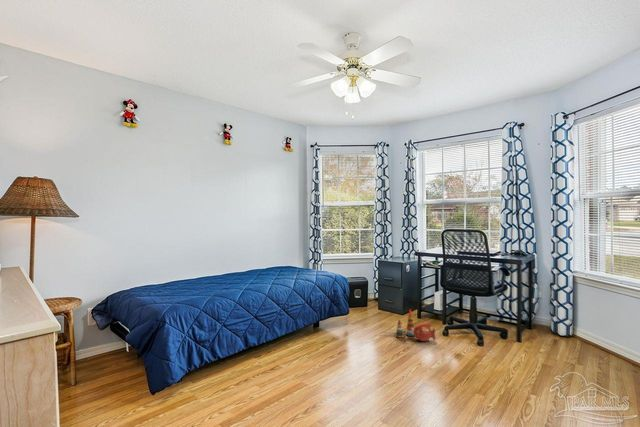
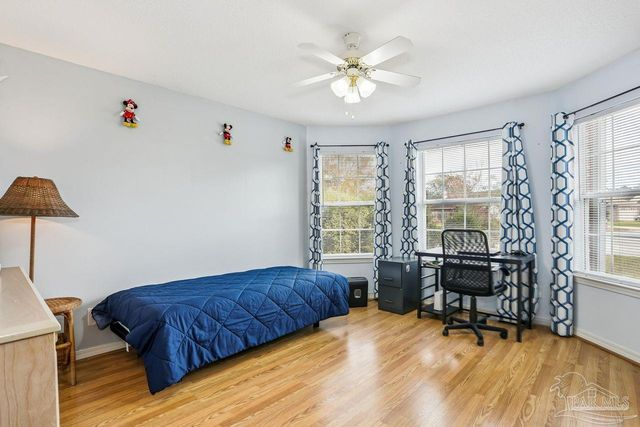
- stacking toy [395,308,437,342]
